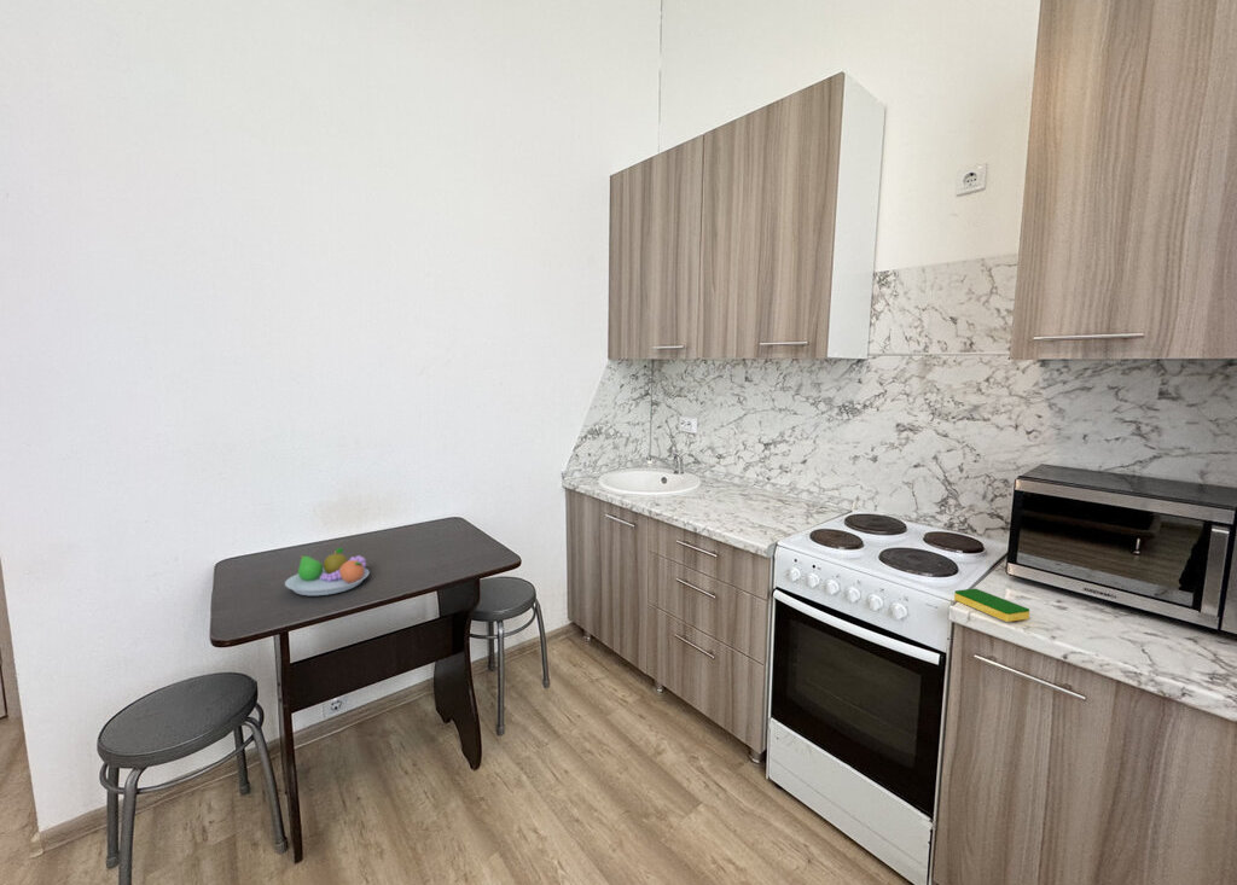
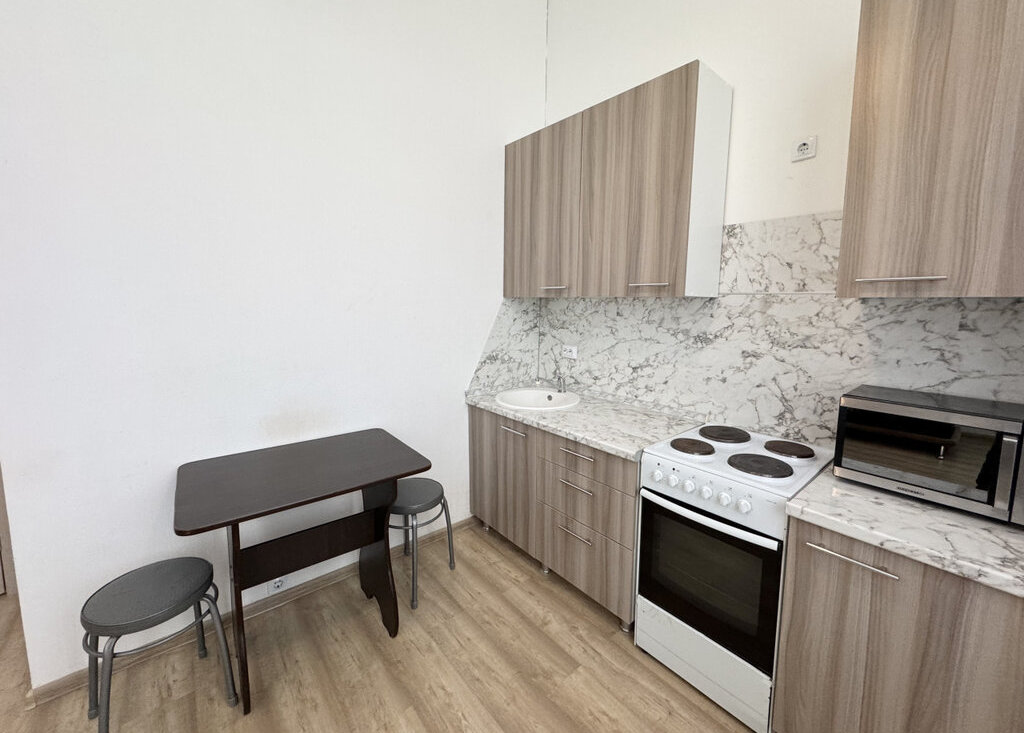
- fruit bowl [284,547,371,596]
- dish sponge [953,587,1030,623]
